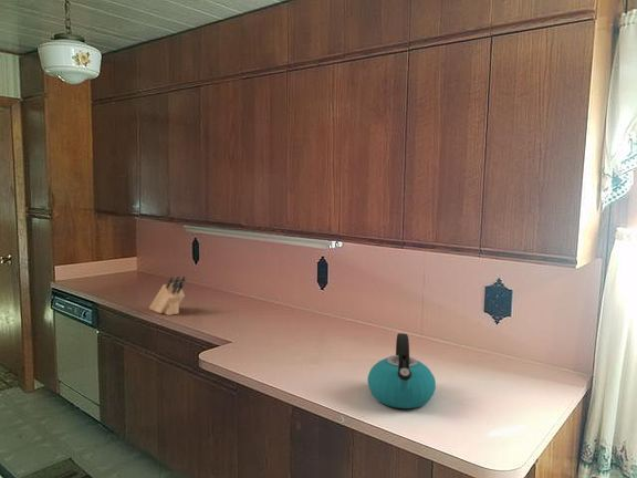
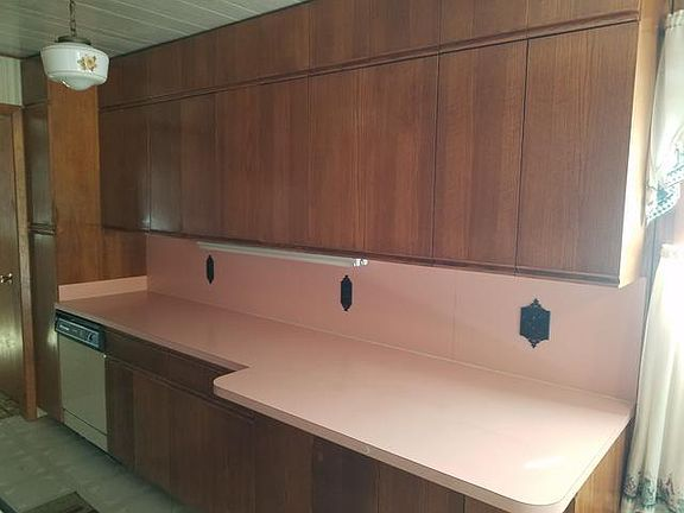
- kettle [366,332,437,409]
- knife block [148,274,187,316]
